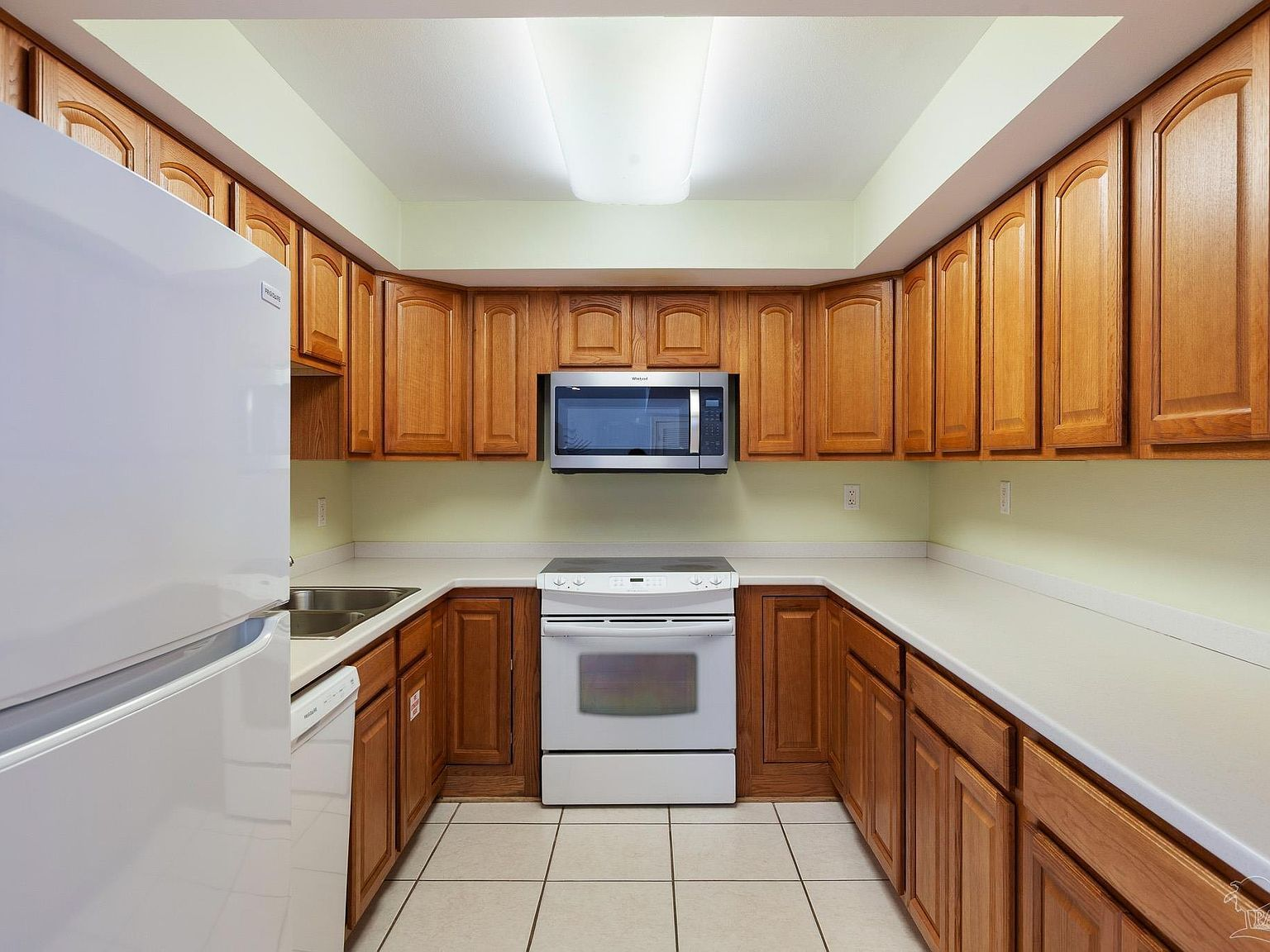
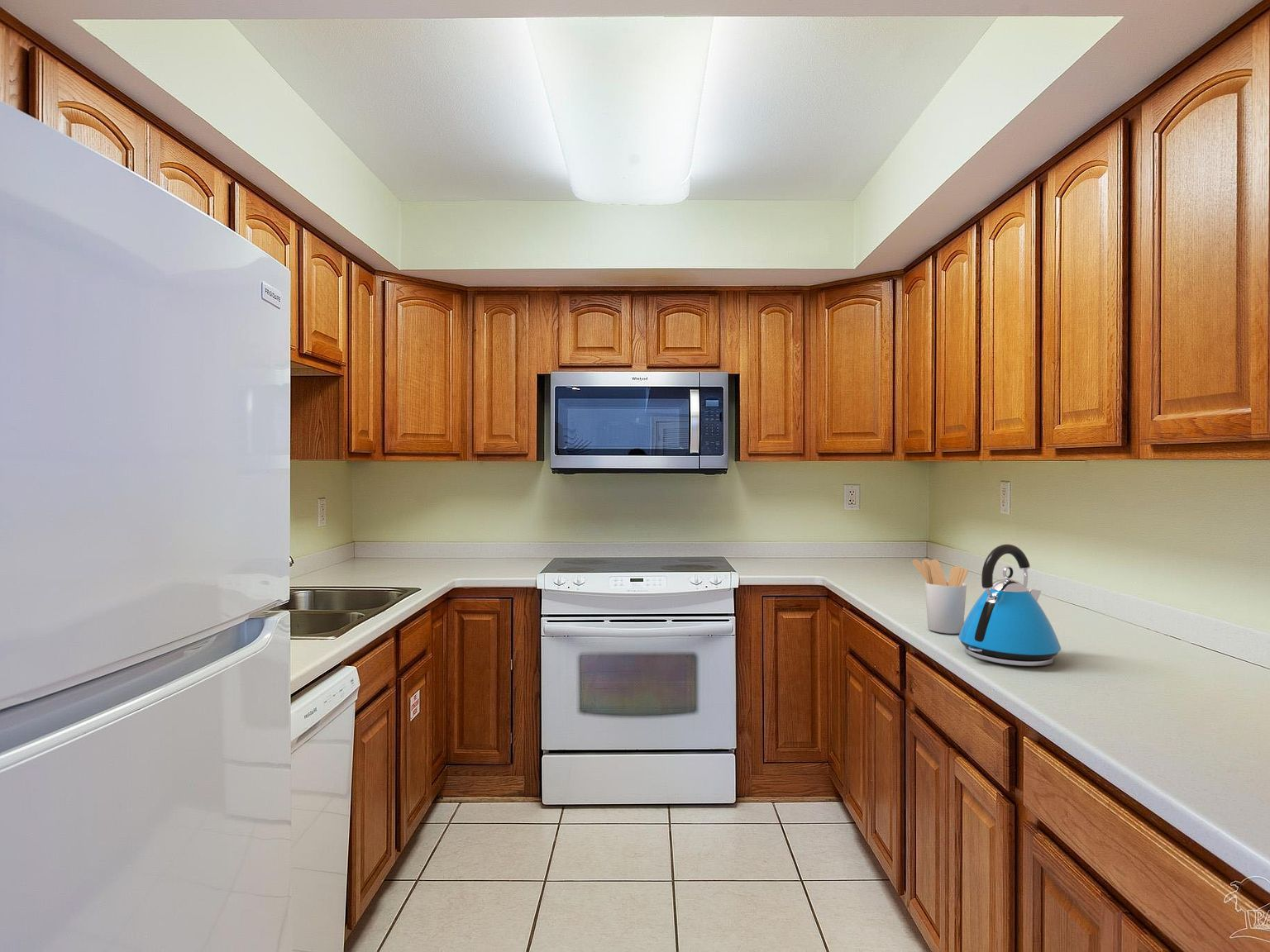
+ kettle [957,544,1062,667]
+ utensil holder [912,559,968,635]
